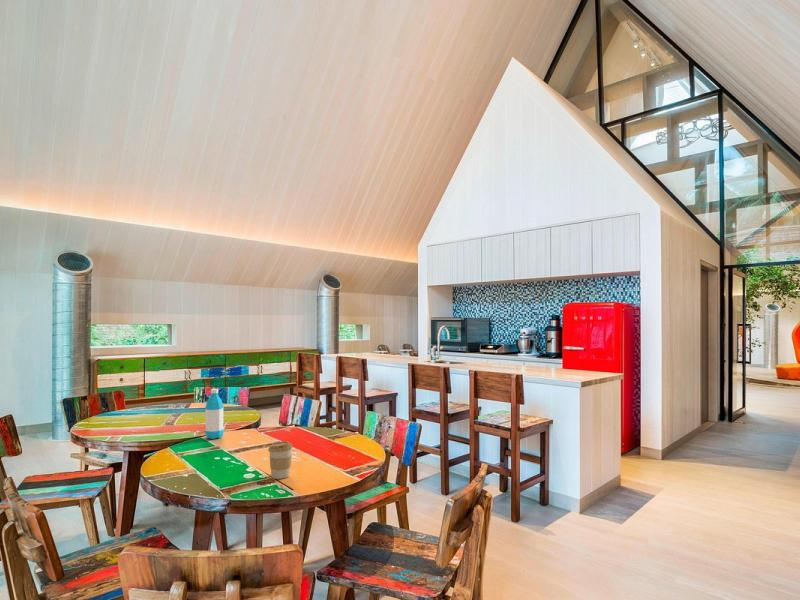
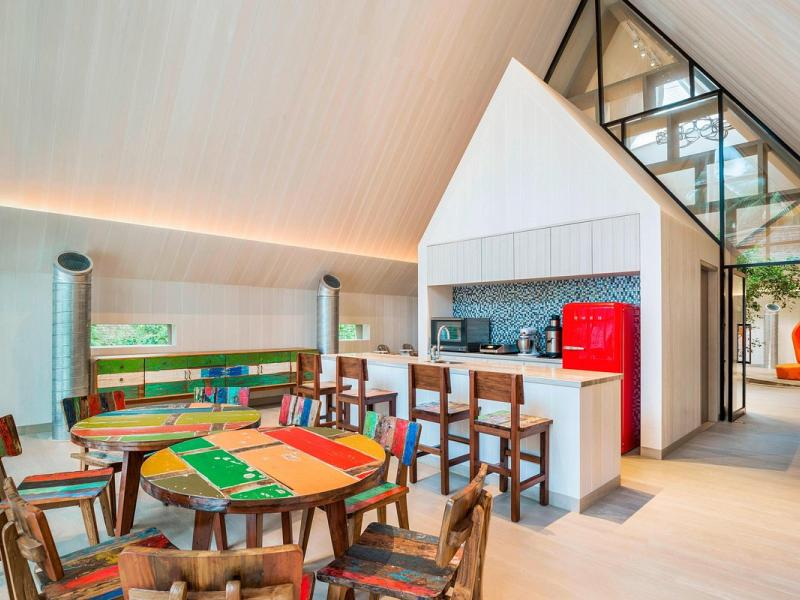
- coffee cup [267,441,294,480]
- water bottle [204,388,225,440]
